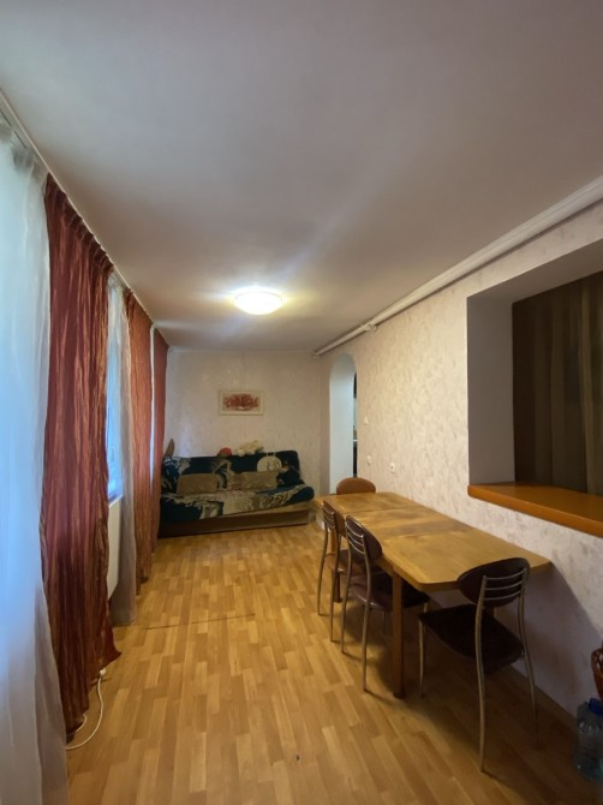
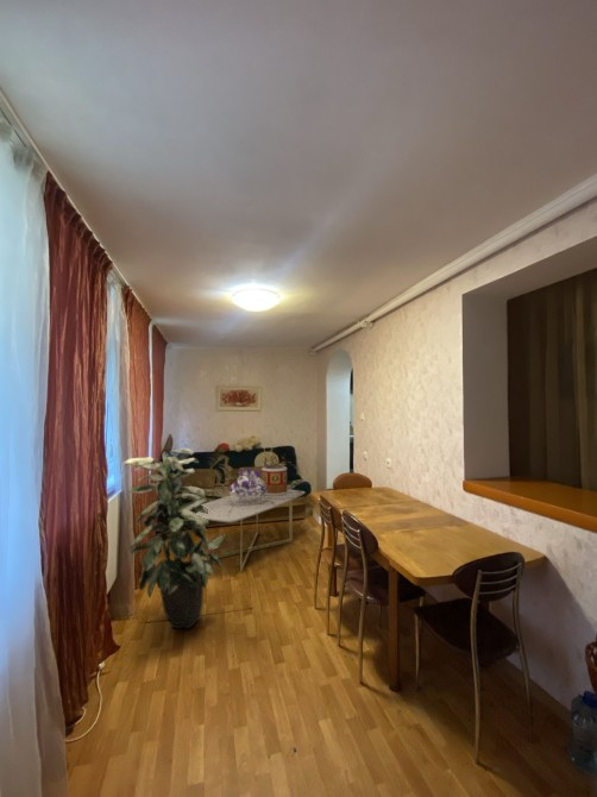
+ coffee table [191,488,306,573]
+ decorative container [260,465,288,496]
+ bouquet [227,467,269,502]
+ indoor plant [121,447,227,629]
